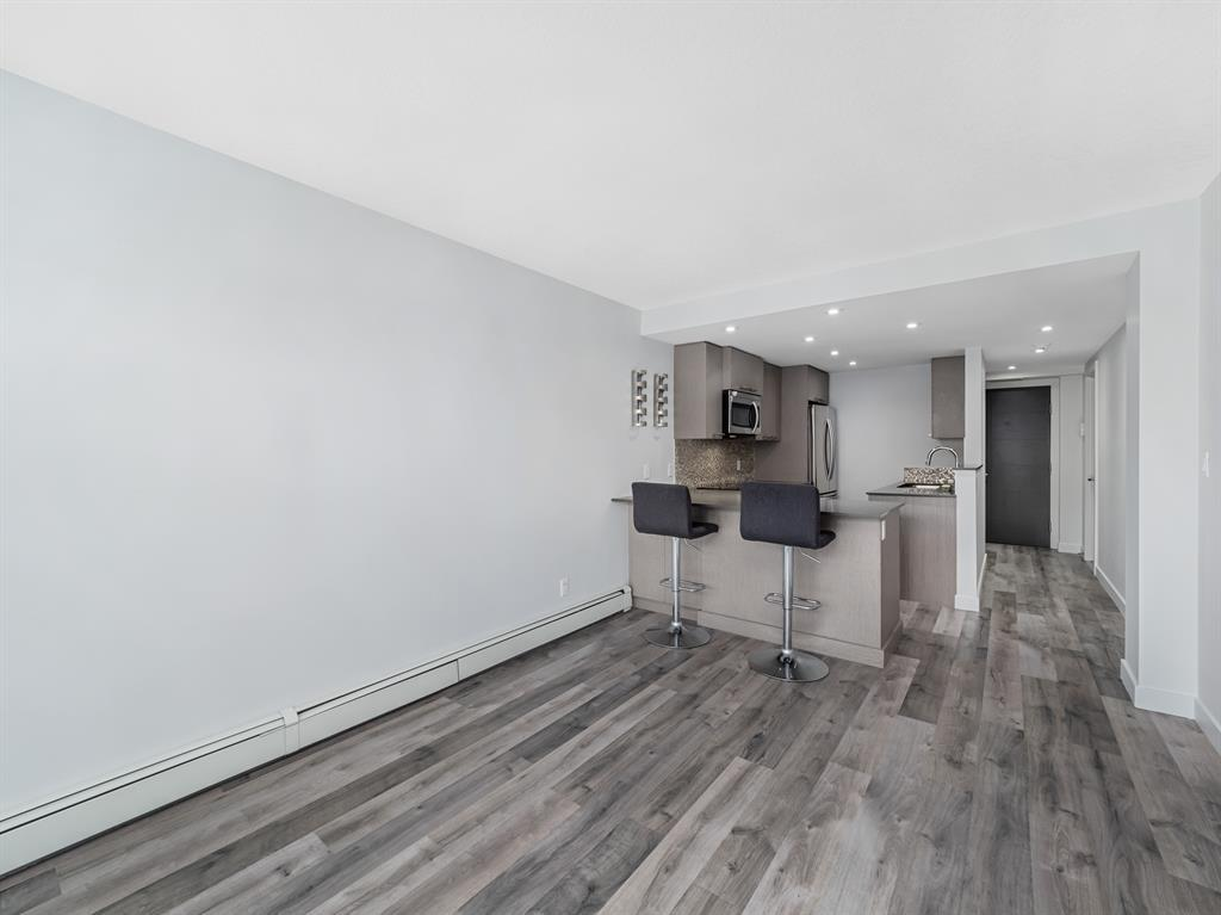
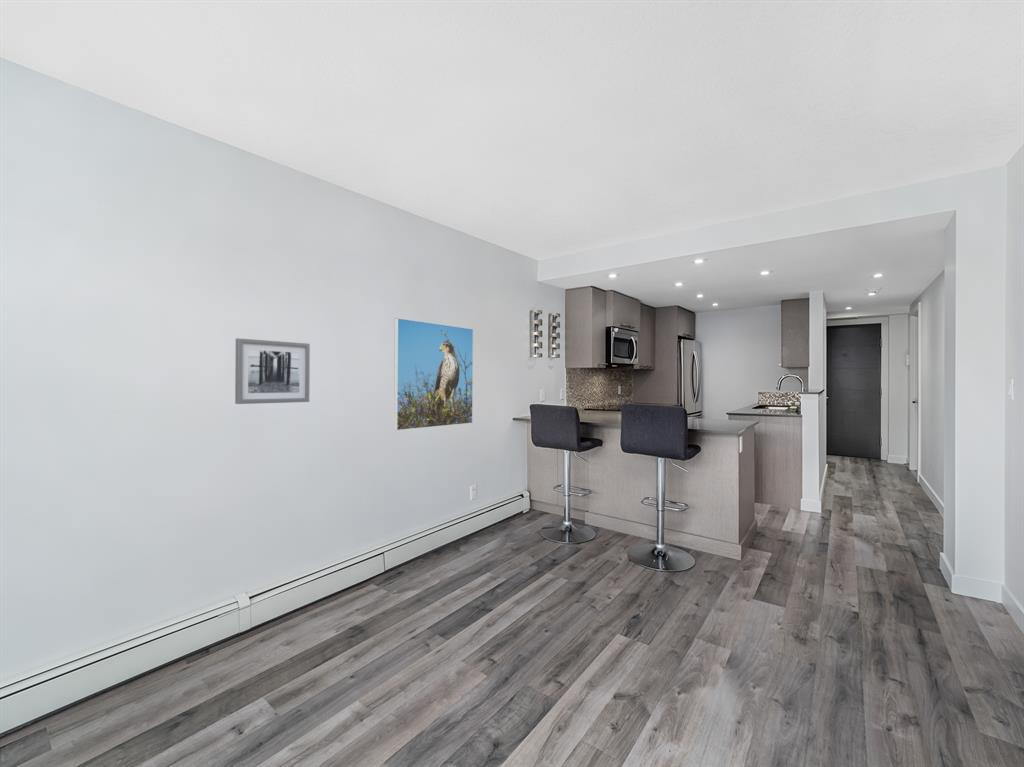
+ wall art [234,337,311,405]
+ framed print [393,317,474,431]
